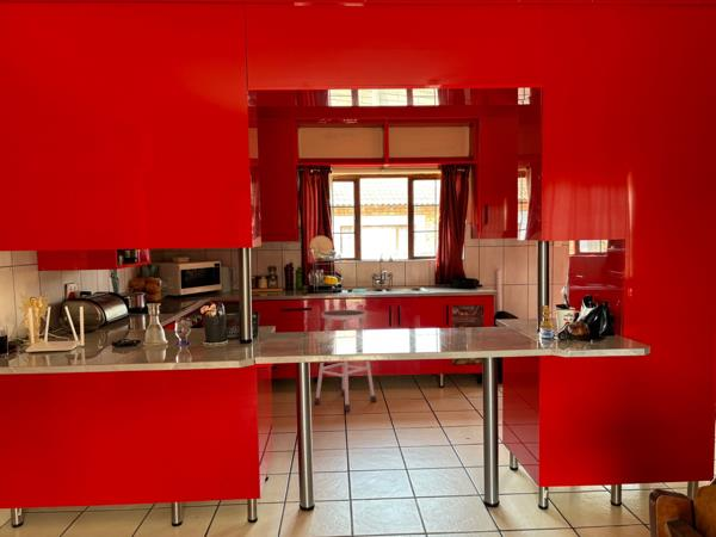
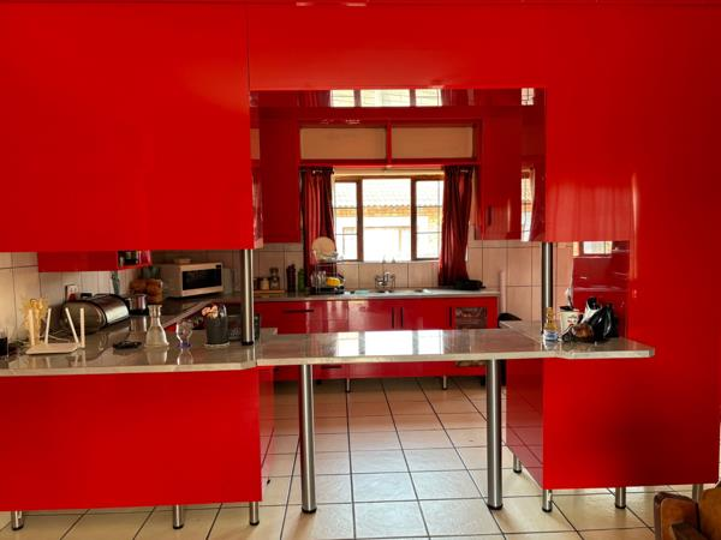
- stool [313,309,378,413]
